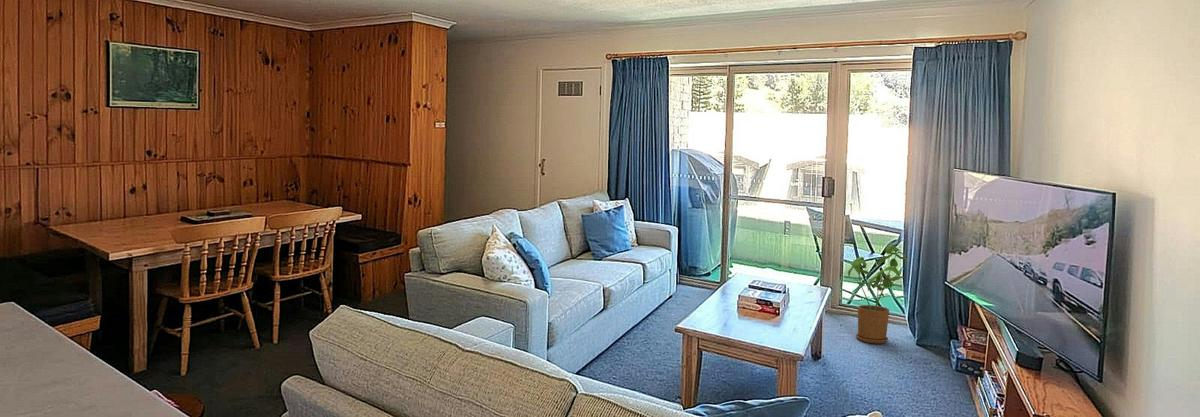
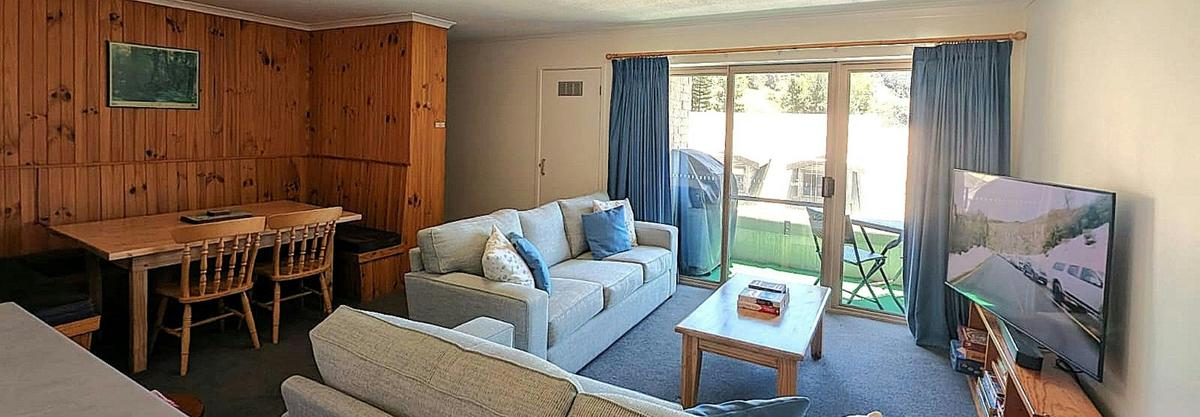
- house plant [847,244,908,345]
